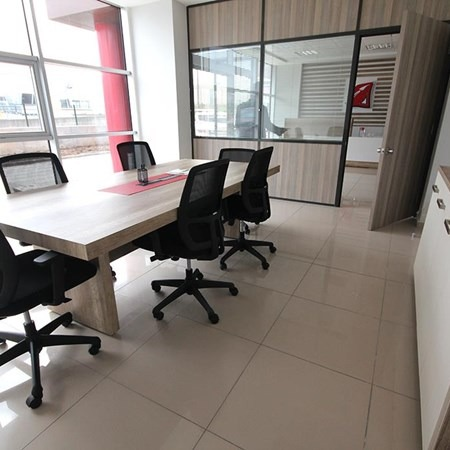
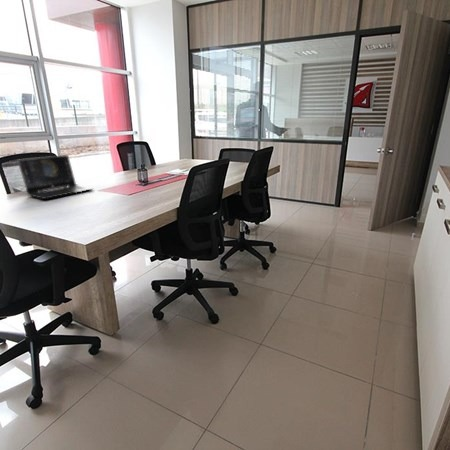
+ laptop [16,154,94,200]
